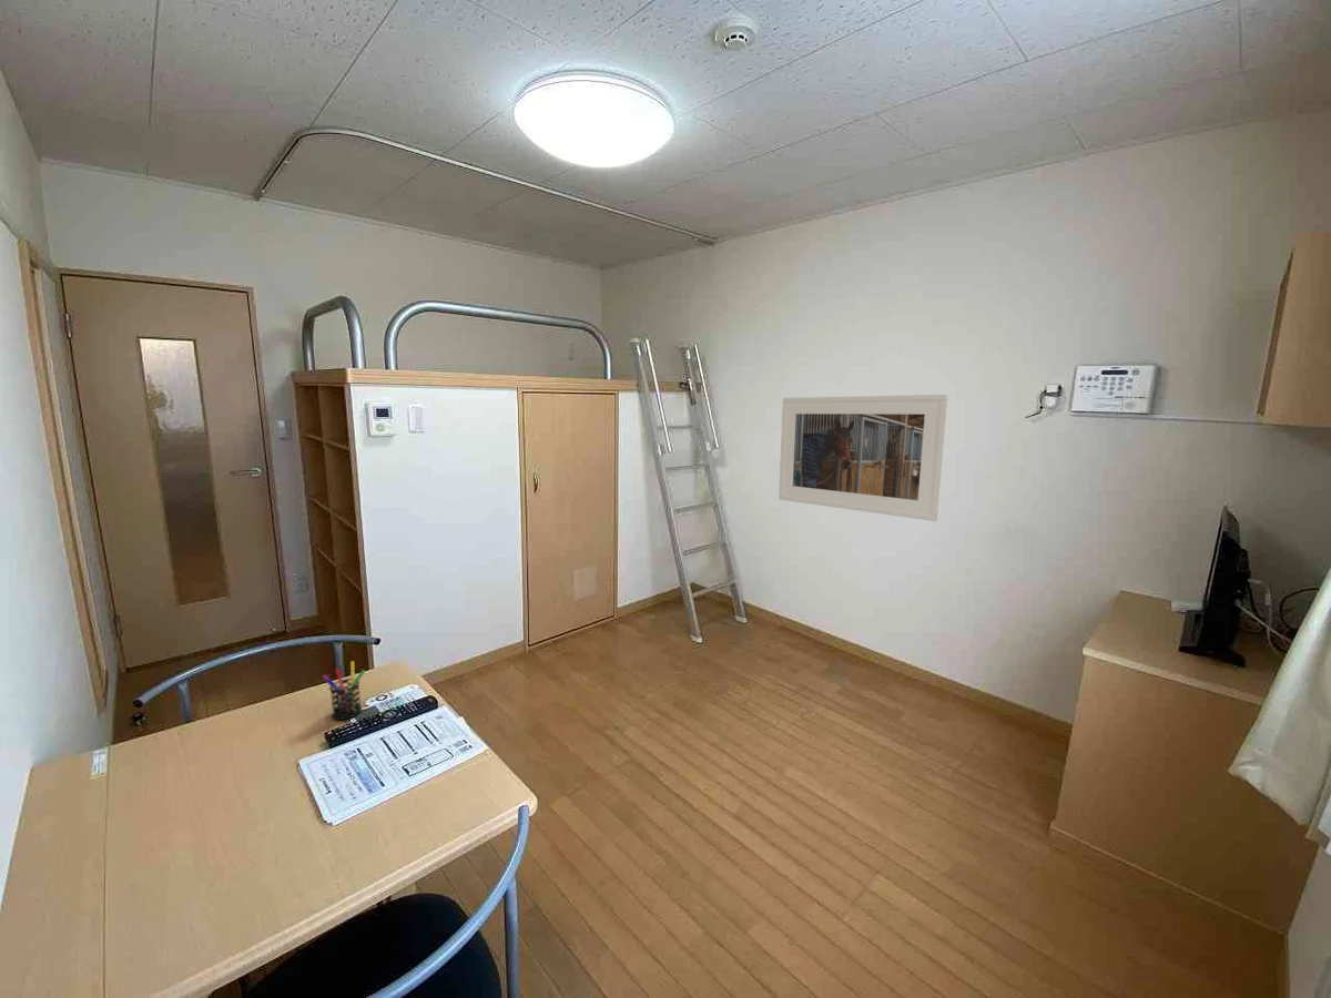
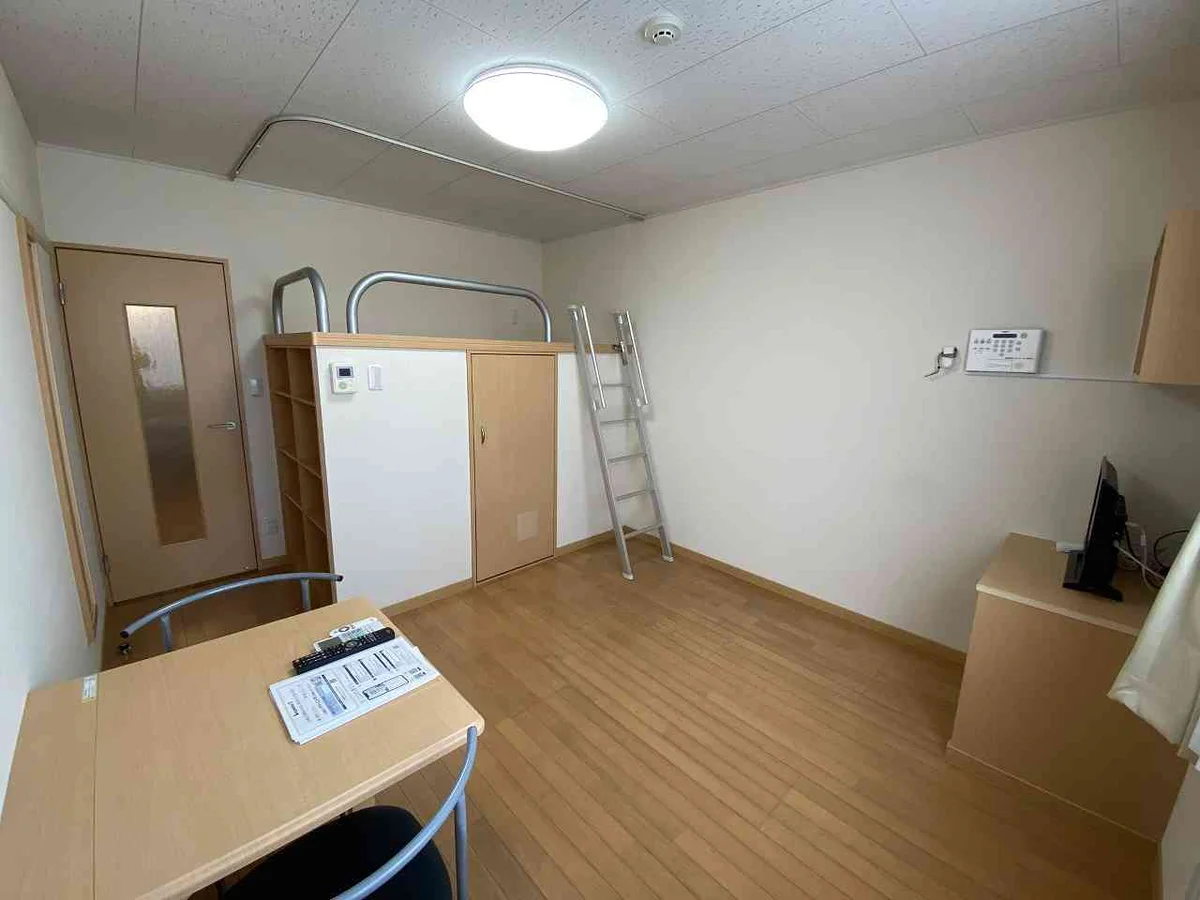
- pen holder [322,660,366,721]
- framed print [778,394,948,522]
